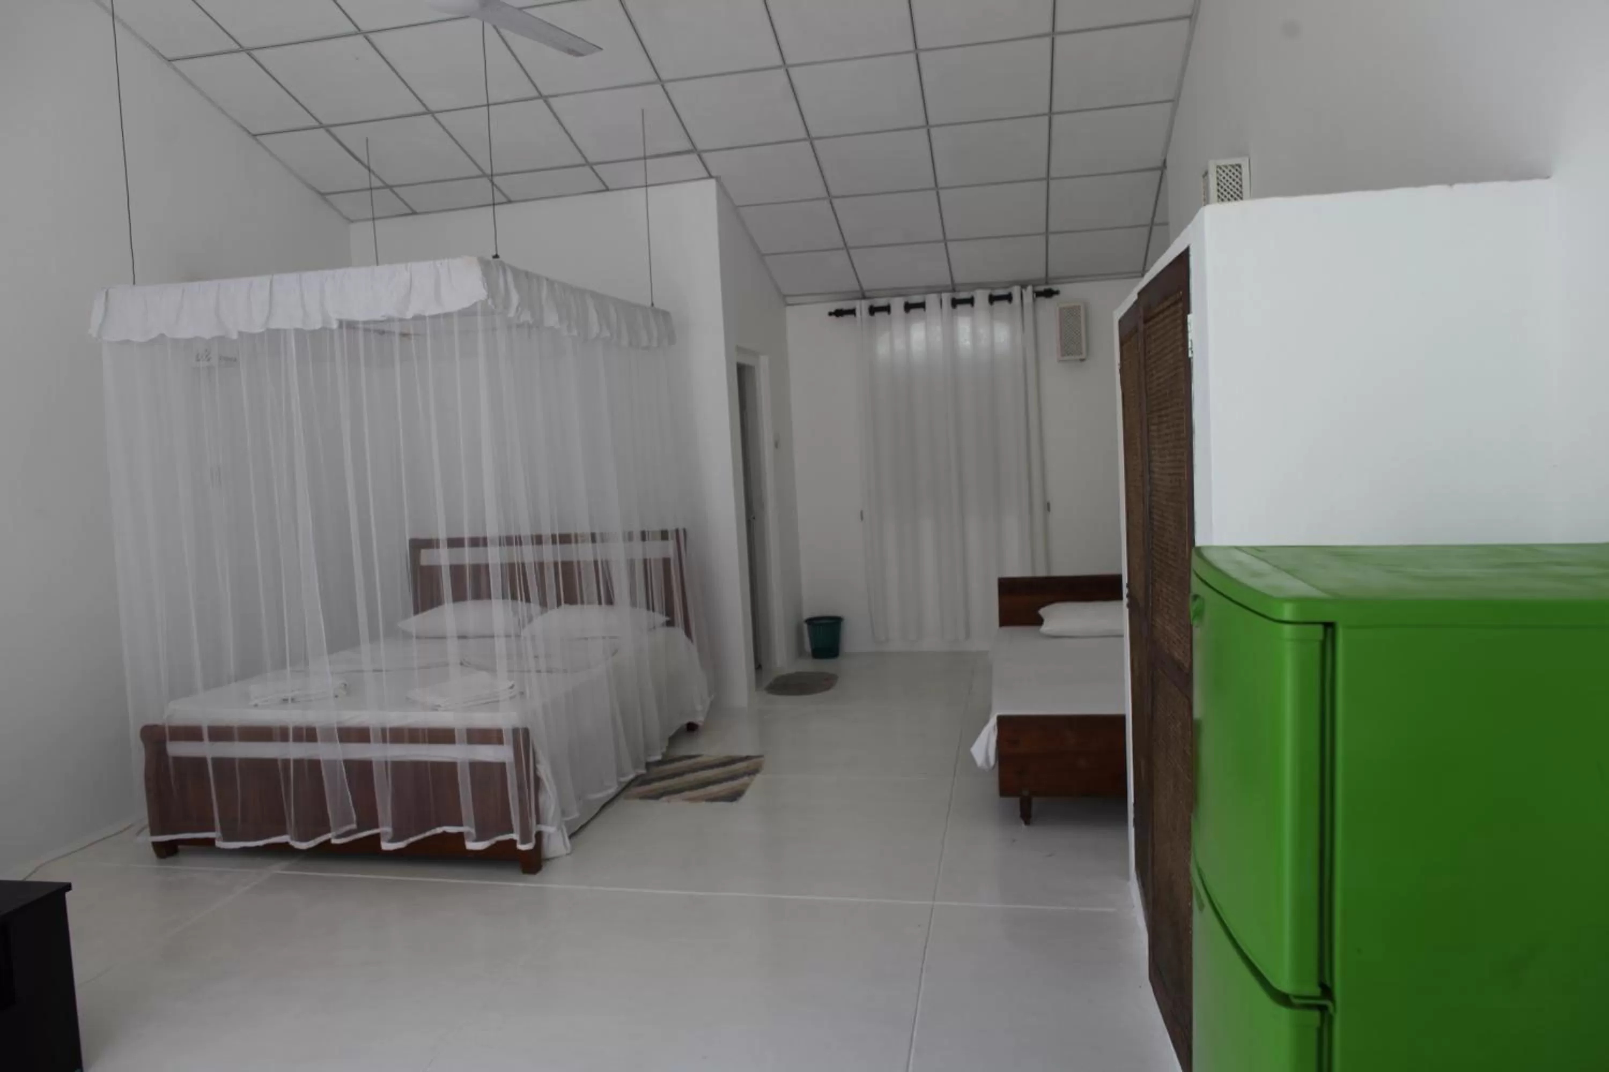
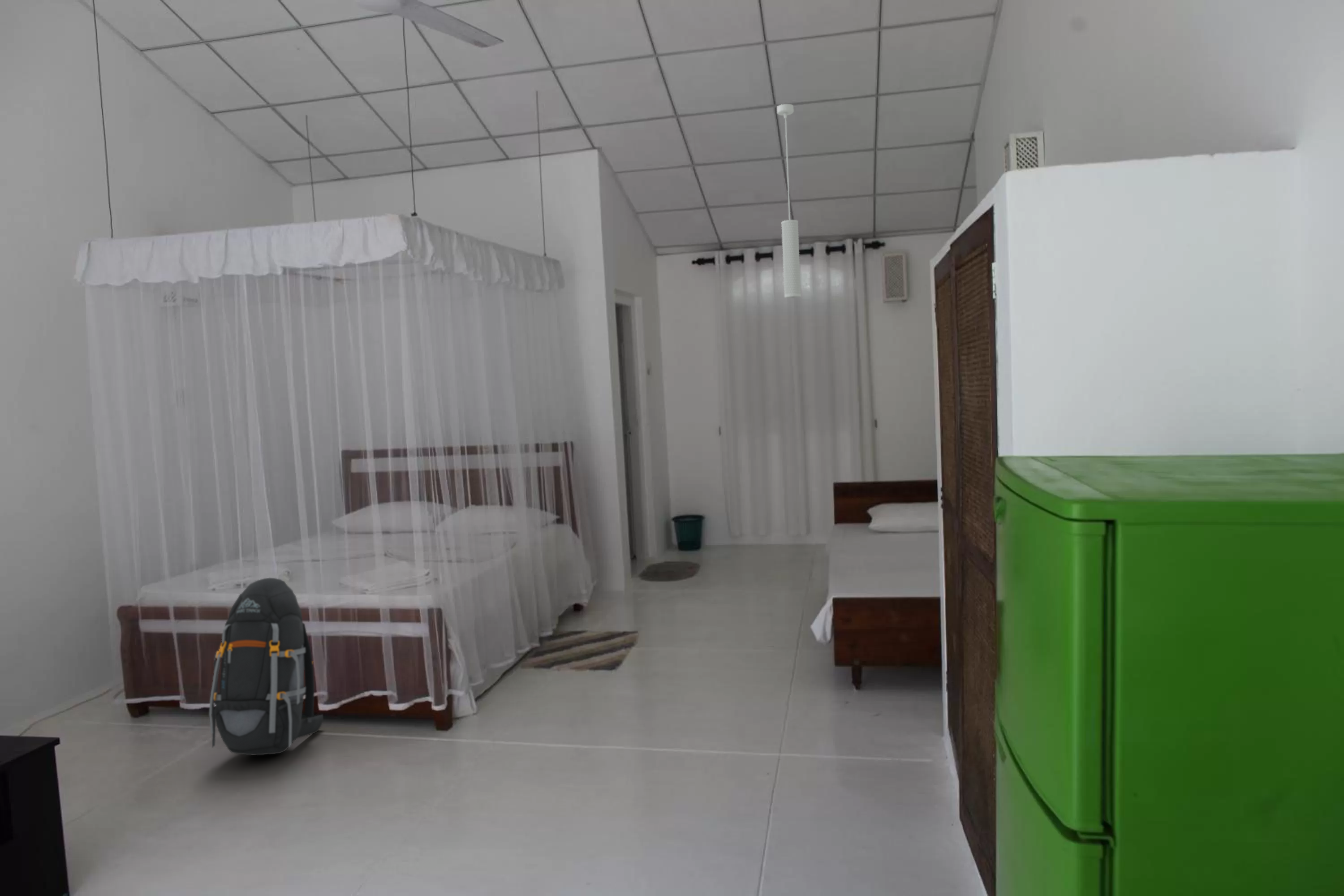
+ pendant light [776,103,801,298]
+ backpack [209,577,324,756]
